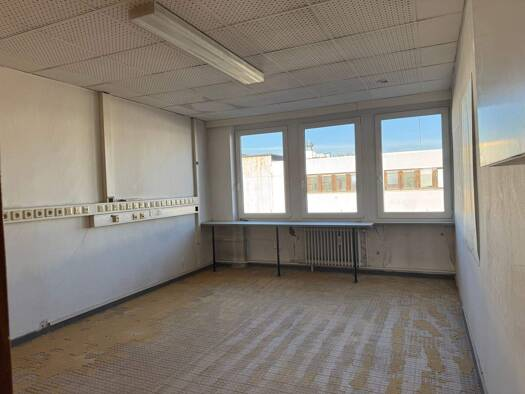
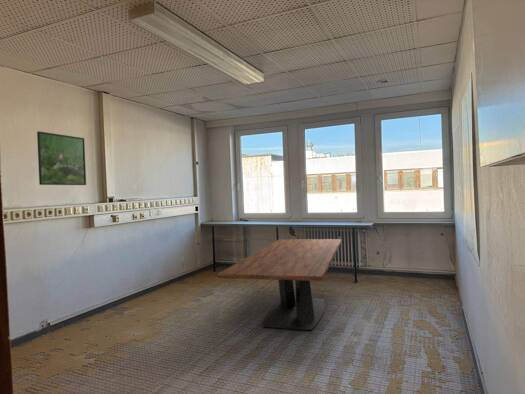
+ dining table [217,238,343,331]
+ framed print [36,130,87,186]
